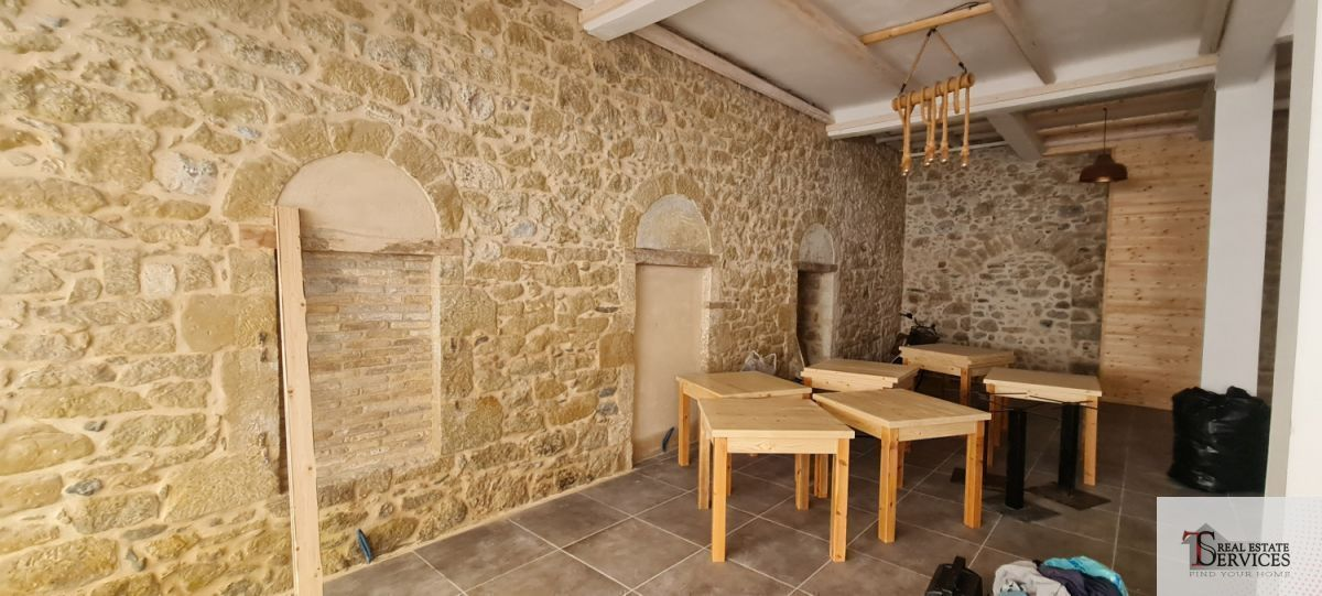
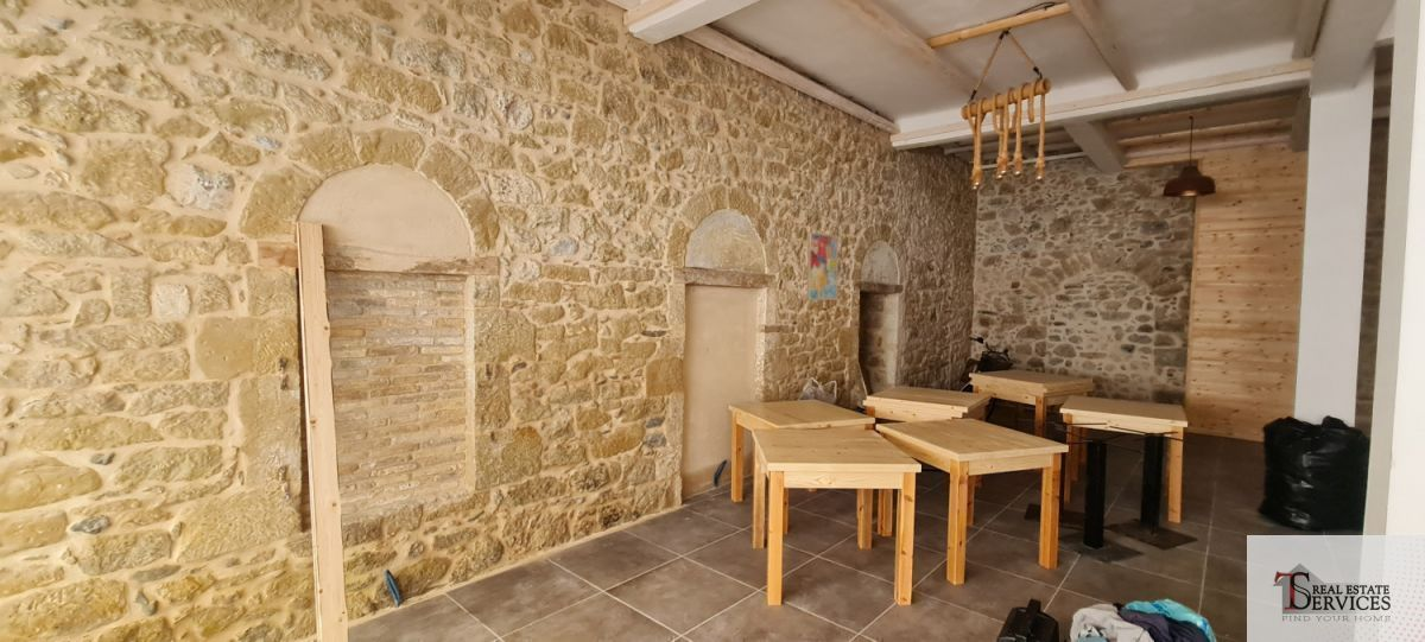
+ wall art [805,231,840,301]
